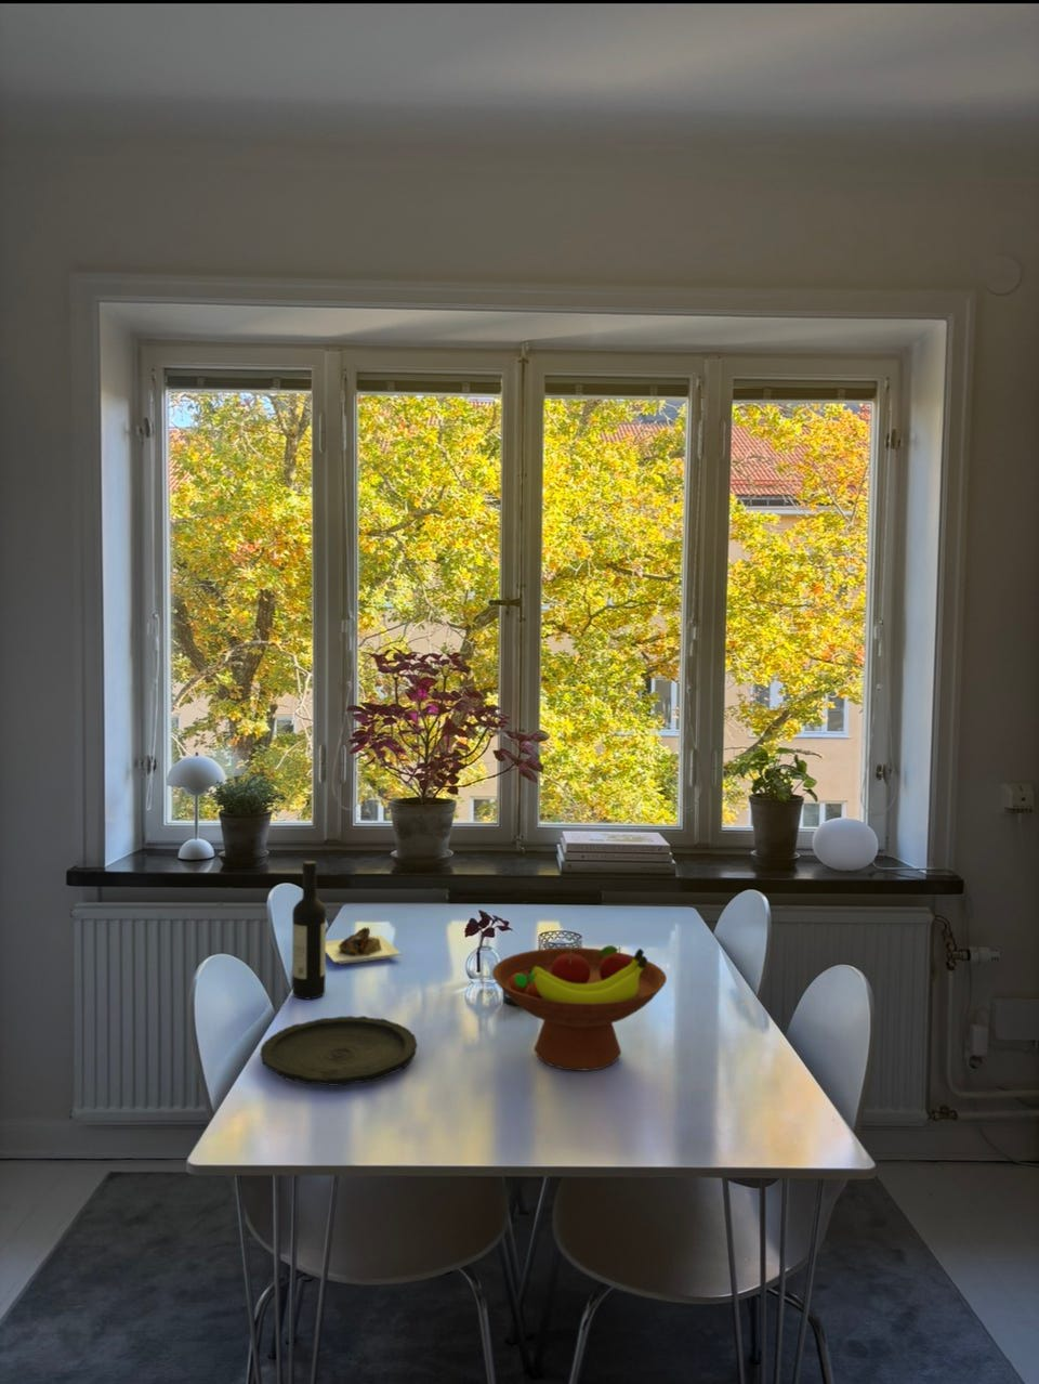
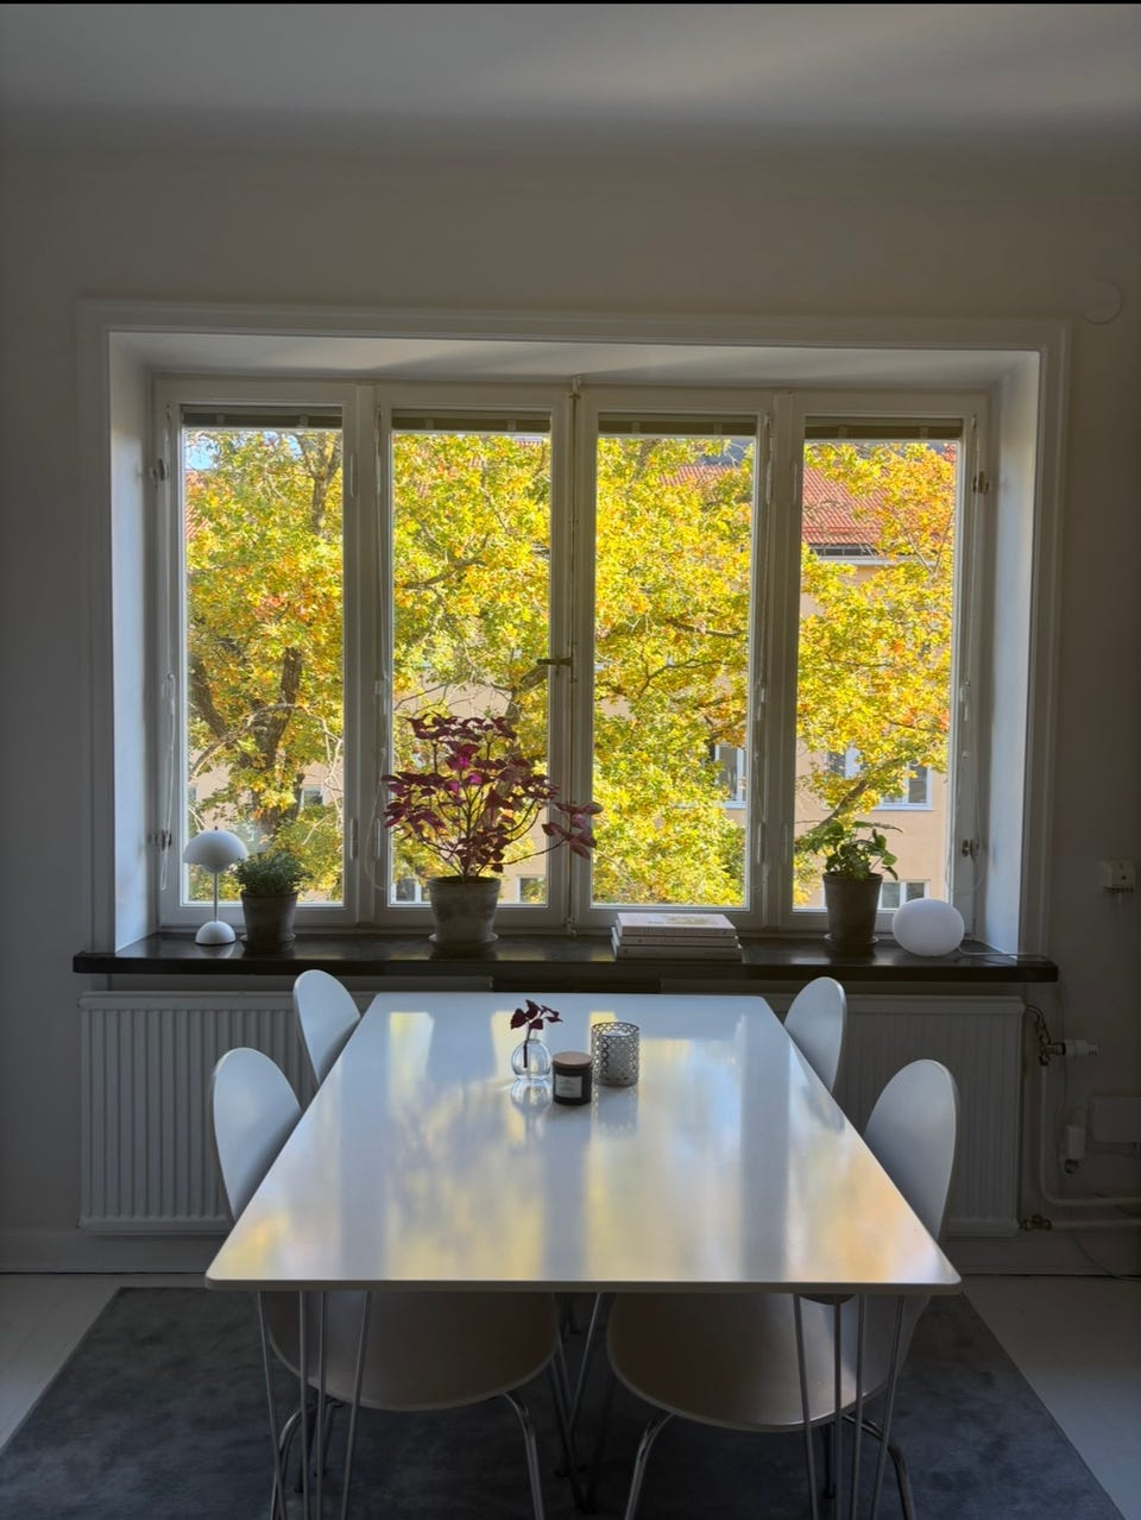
- fruit bowl [491,944,668,1072]
- wine bottle [291,860,403,1001]
- plate [259,1015,419,1087]
